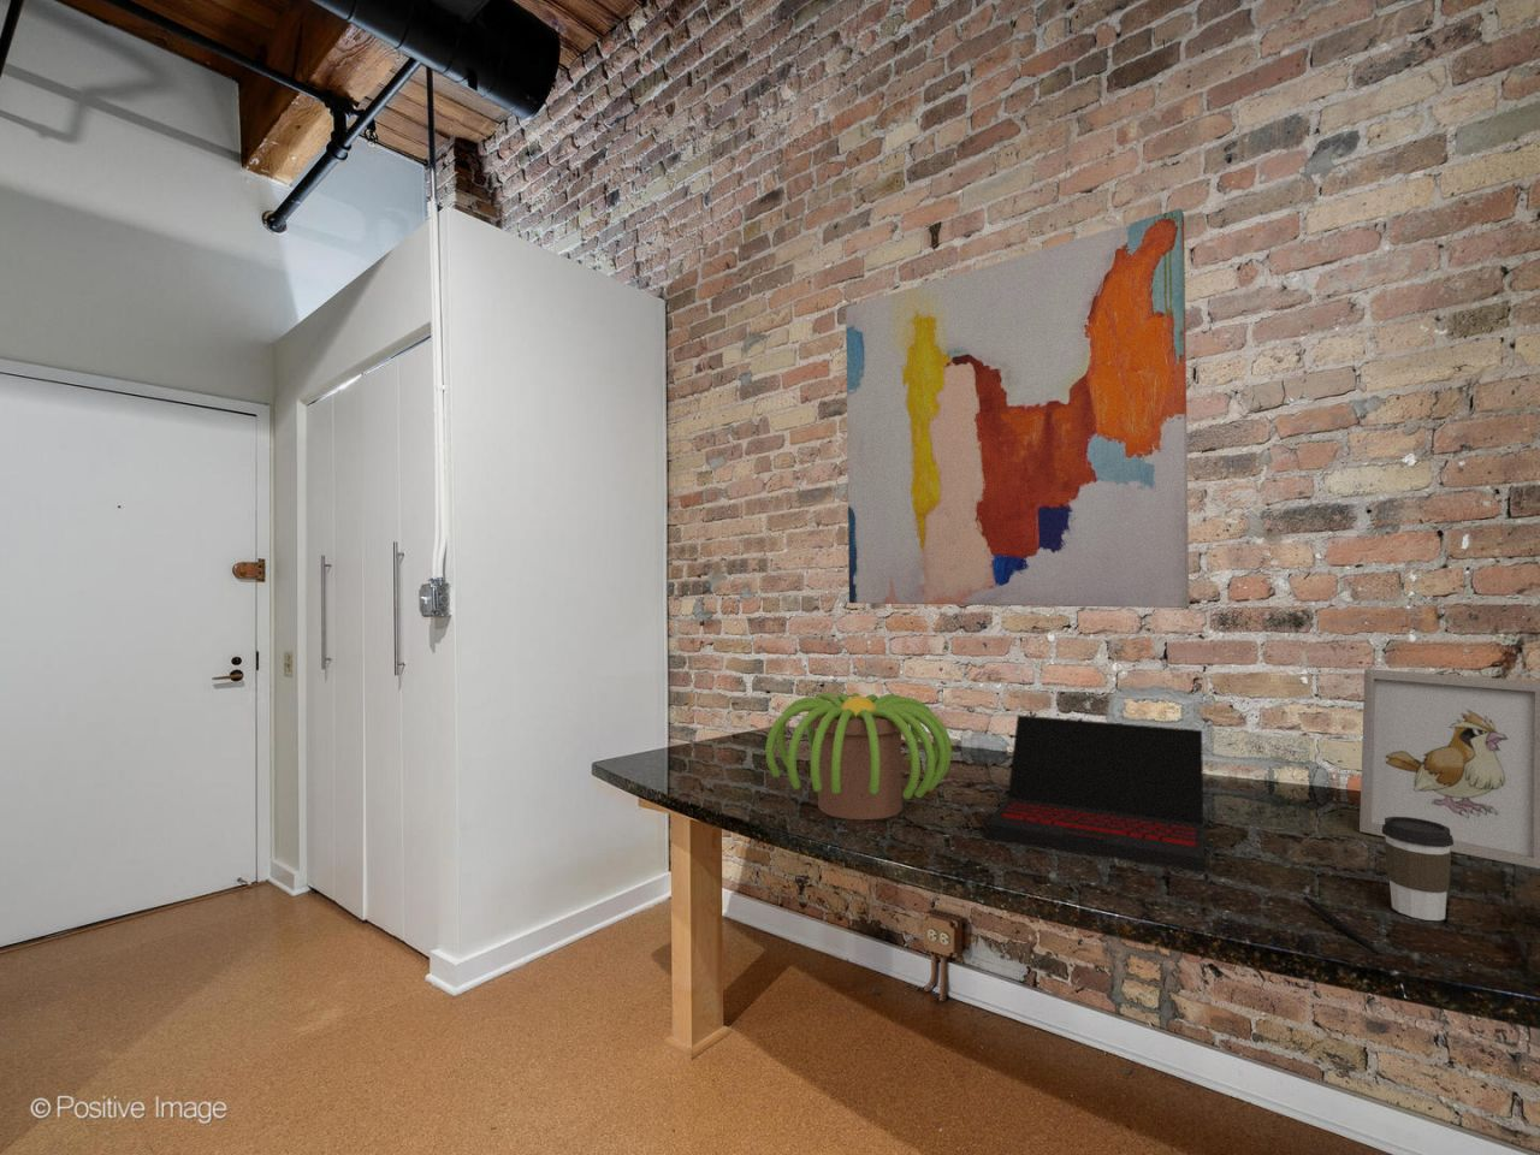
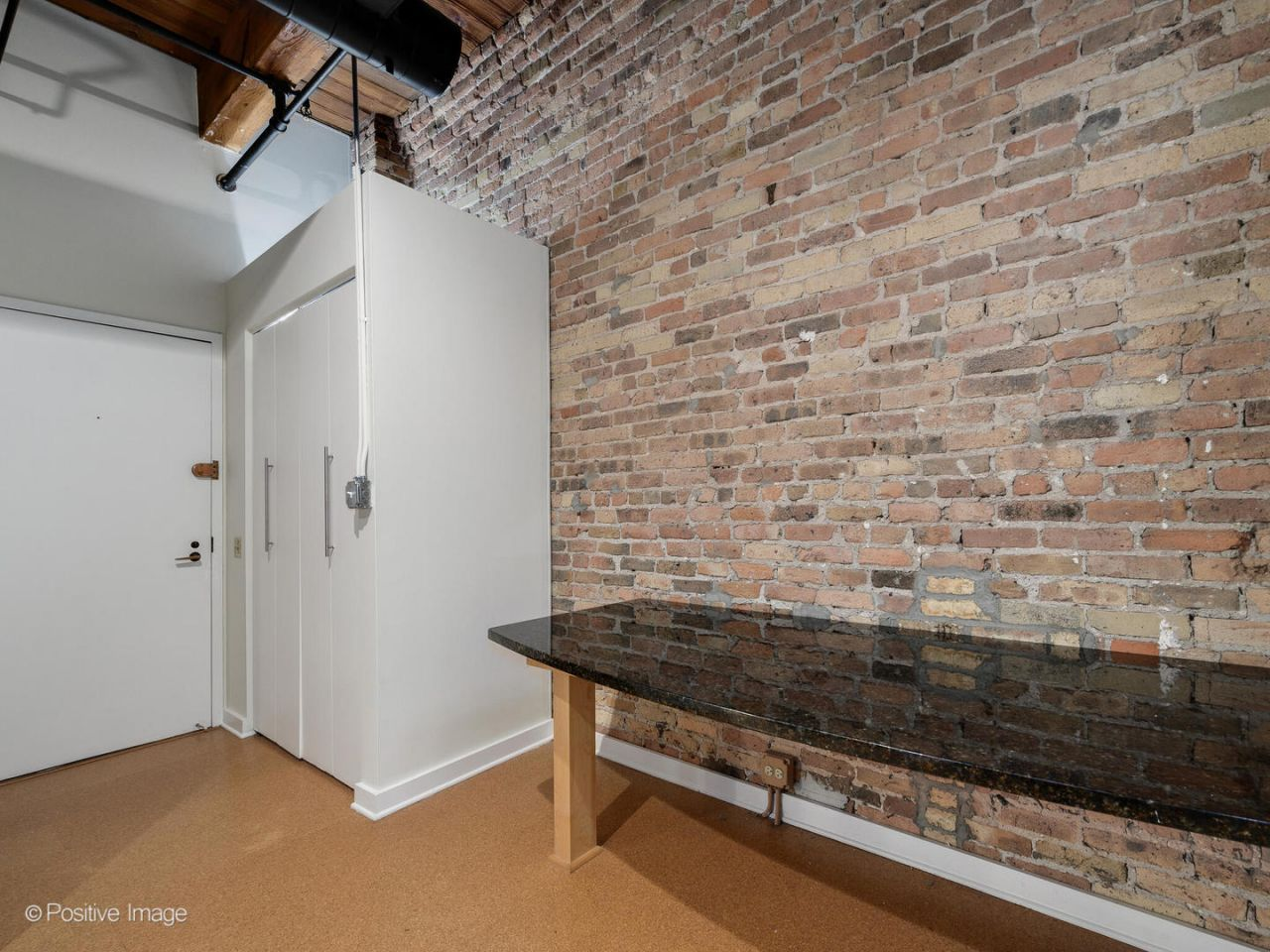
- plant [764,690,953,820]
- laptop [985,715,1205,872]
- coffee cup [1382,817,1454,922]
- wall art [845,207,1190,609]
- picture frame [1358,667,1540,870]
- pen [1304,895,1381,955]
